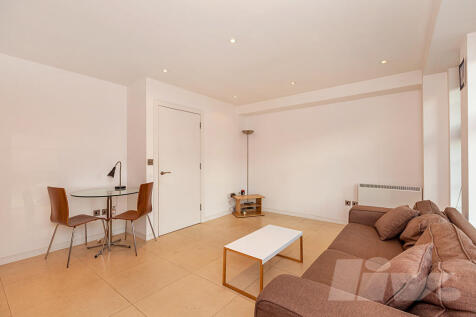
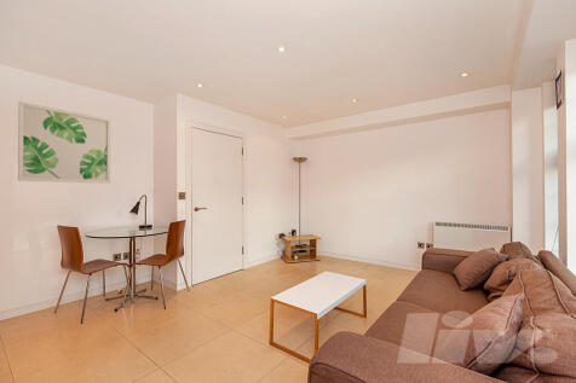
+ wall art [17,100,111,185]
